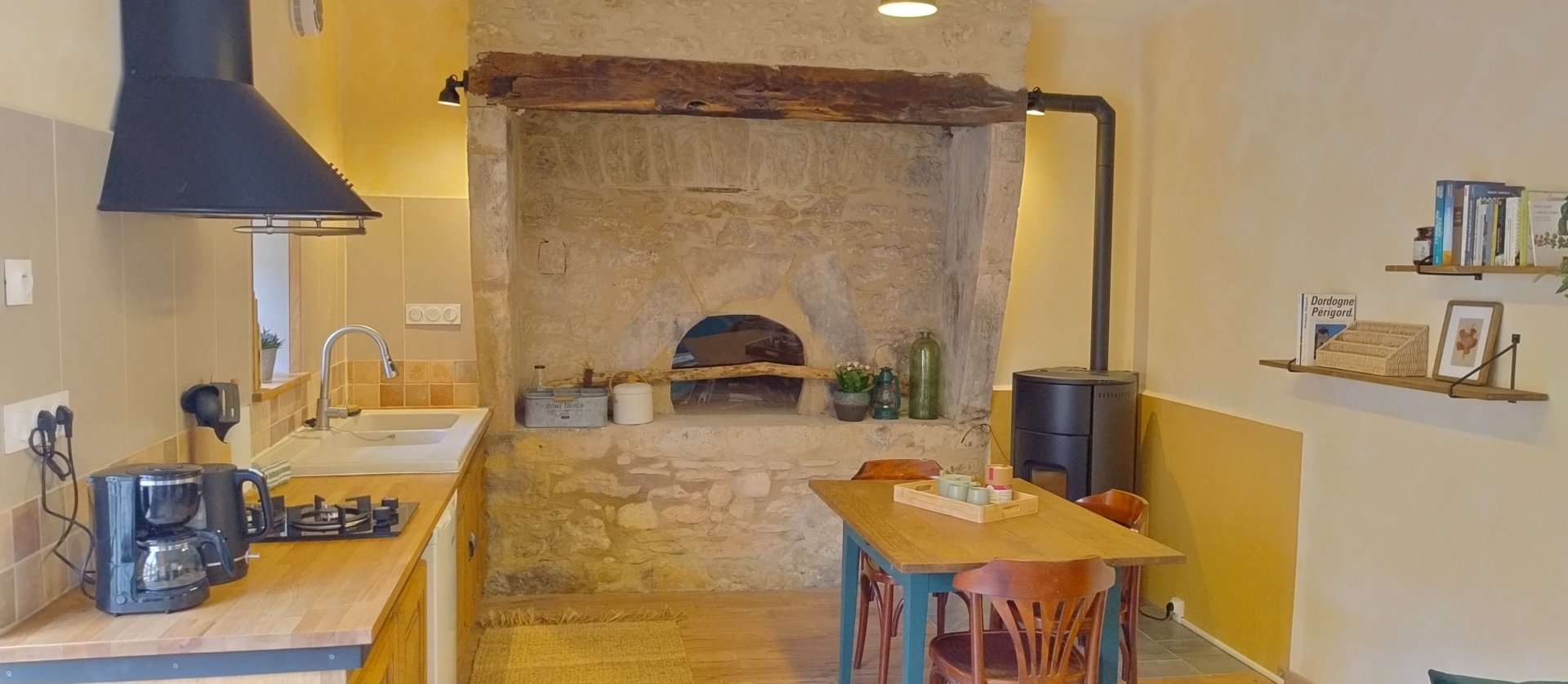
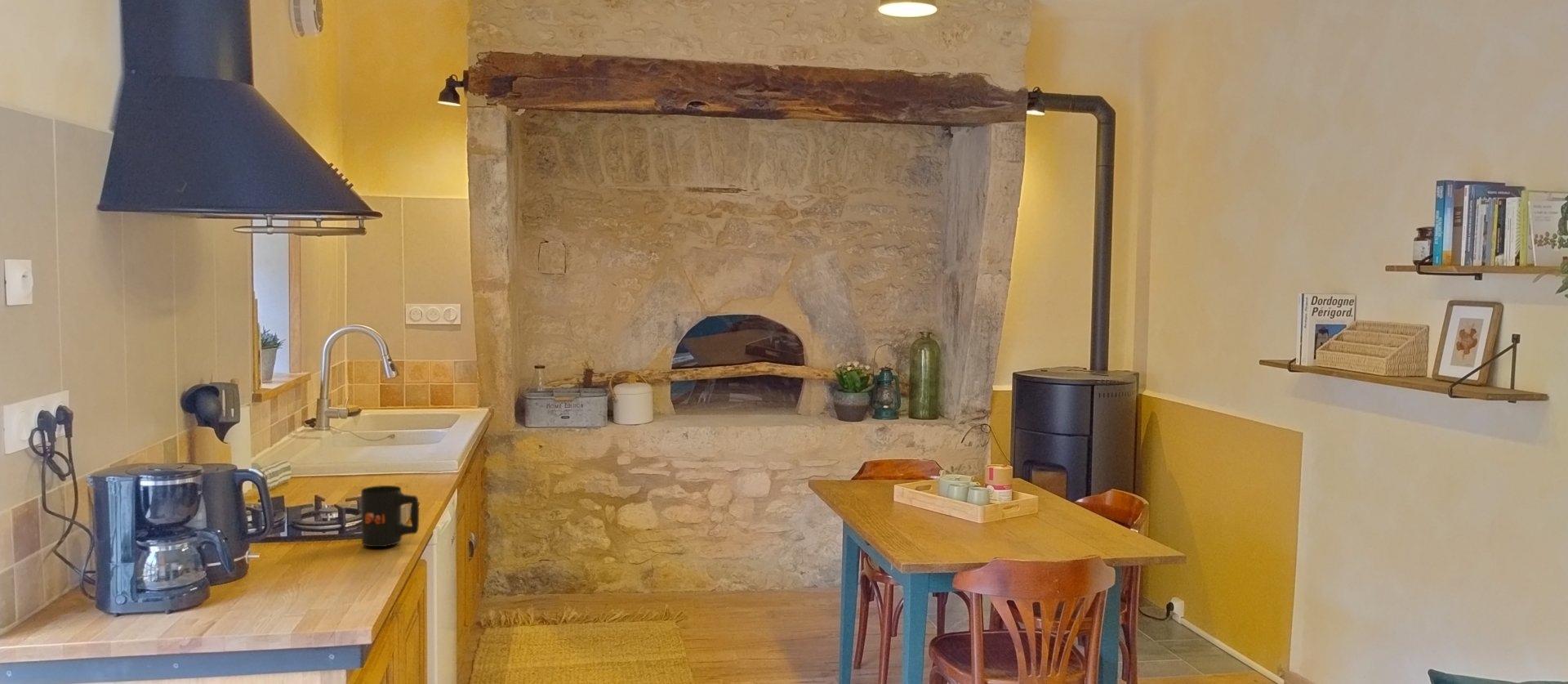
+ mug [360,485,420,548]
